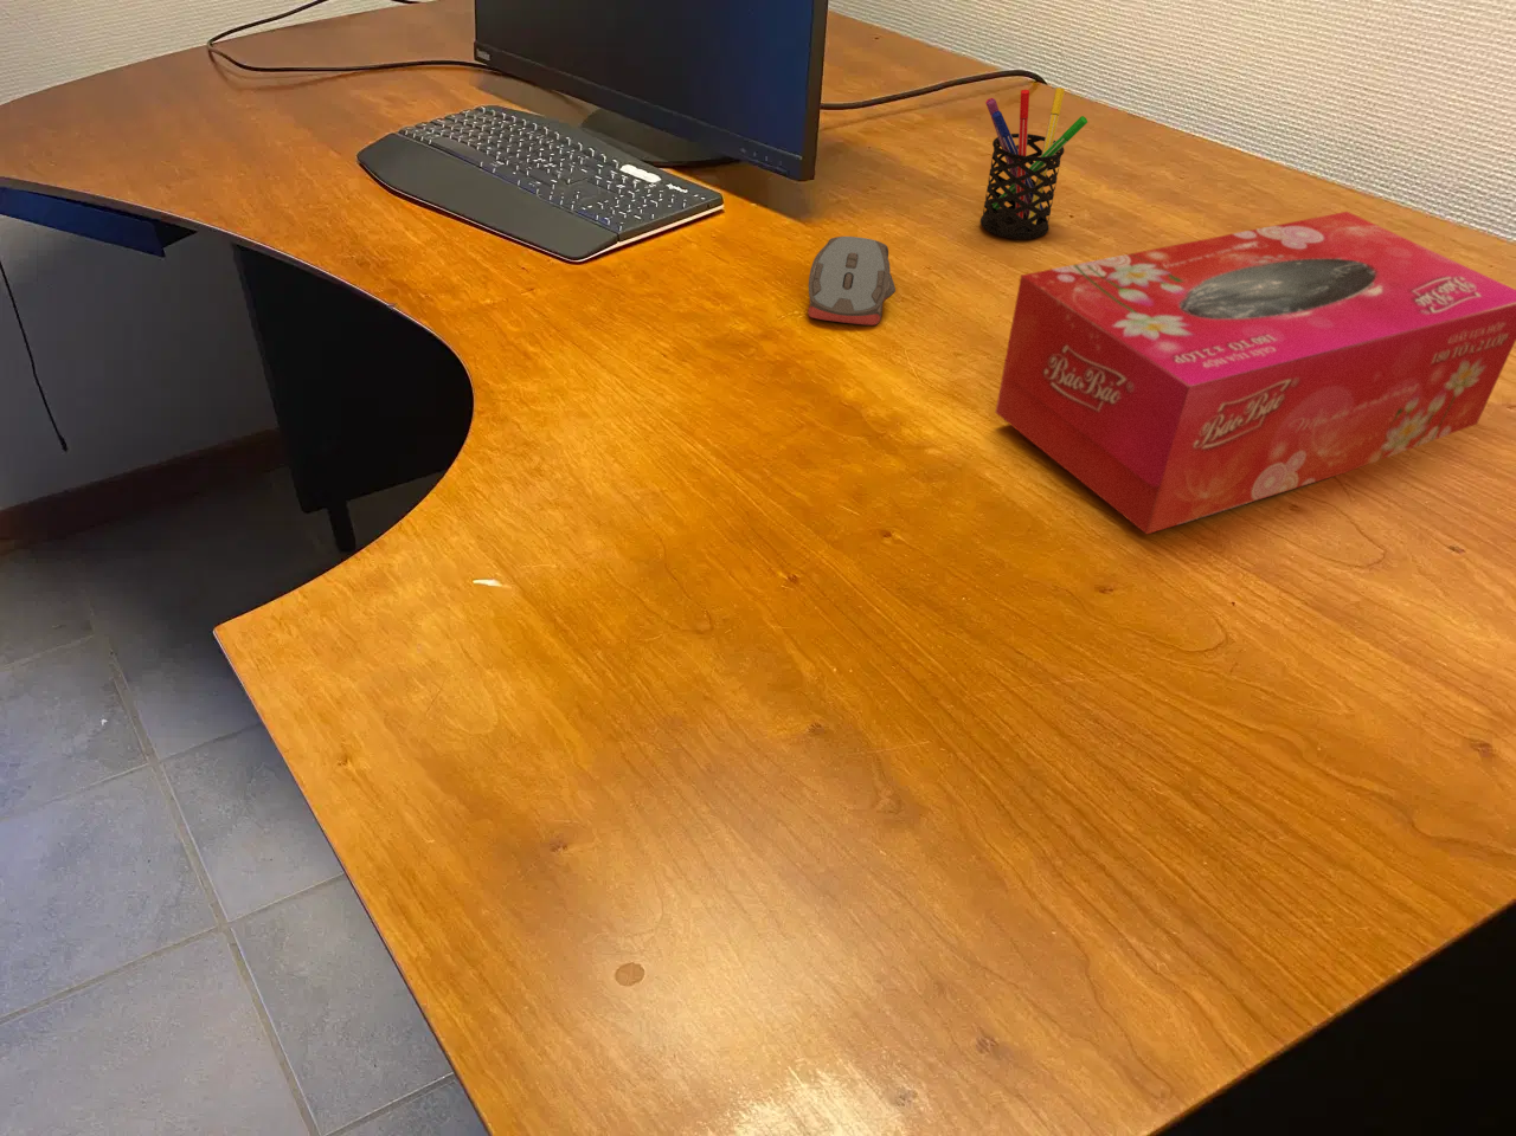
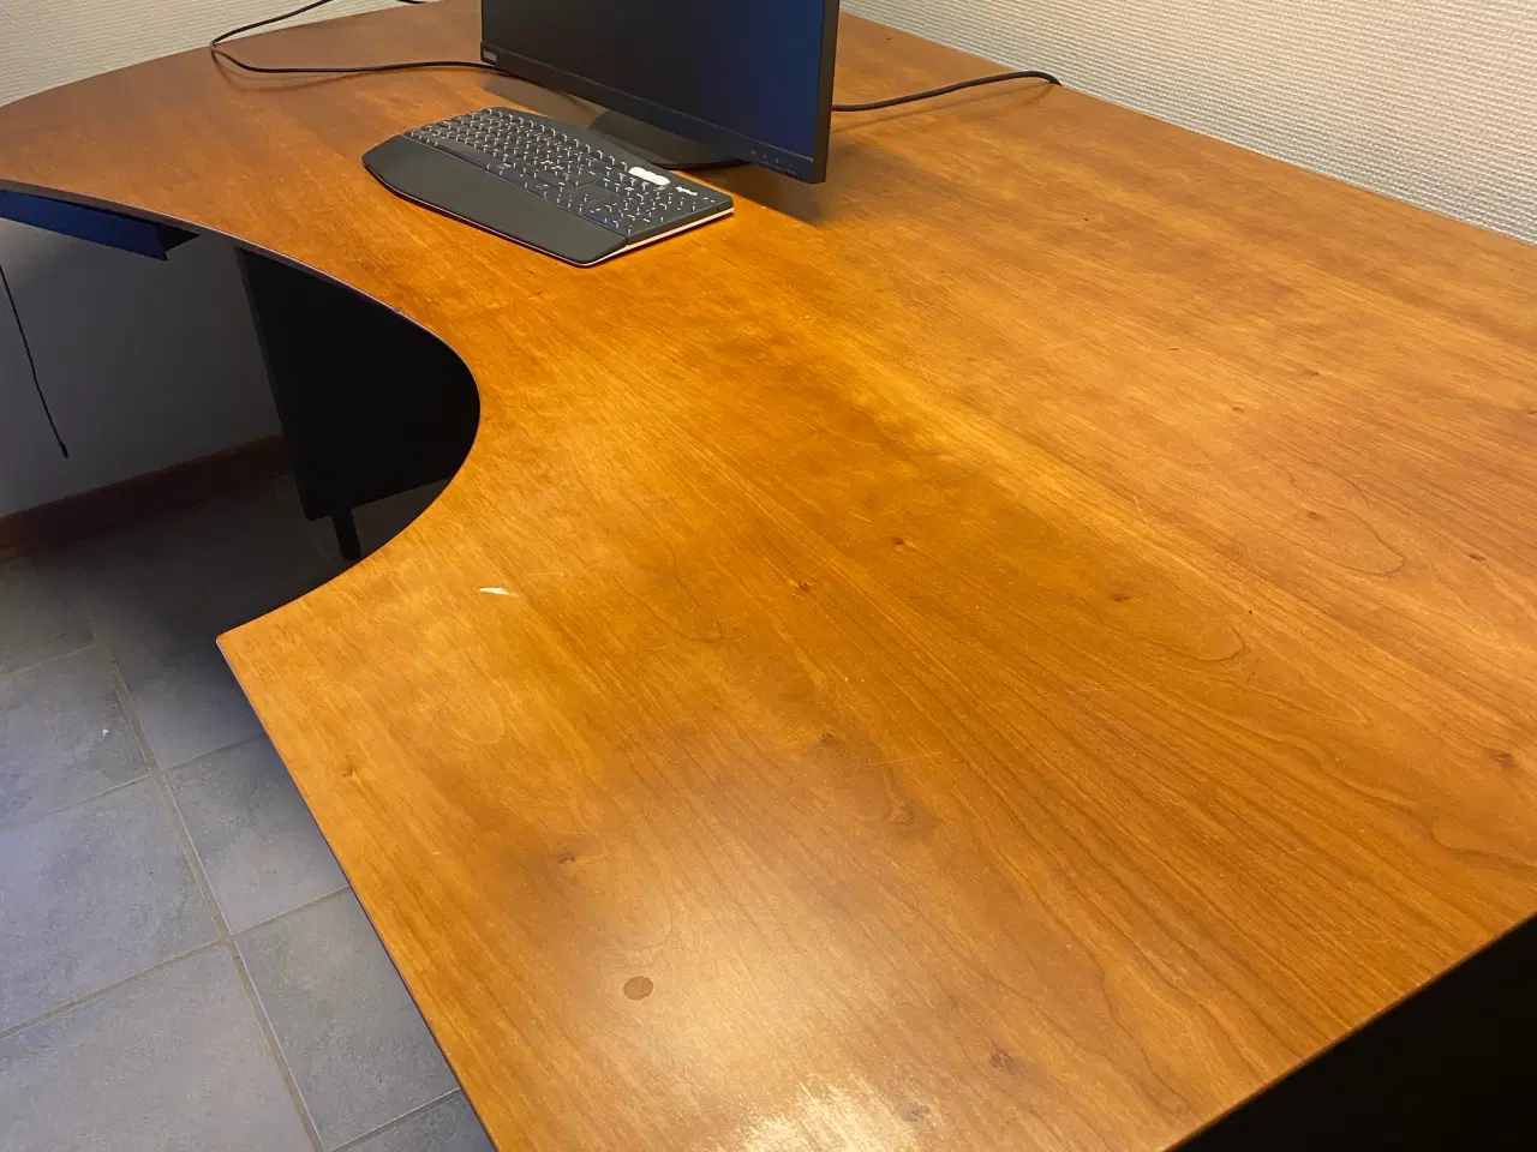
- tissue box [994,211,1516,536]
- computer mouse [807,235,896,327]
- pen holder [980,86,1089,240]
